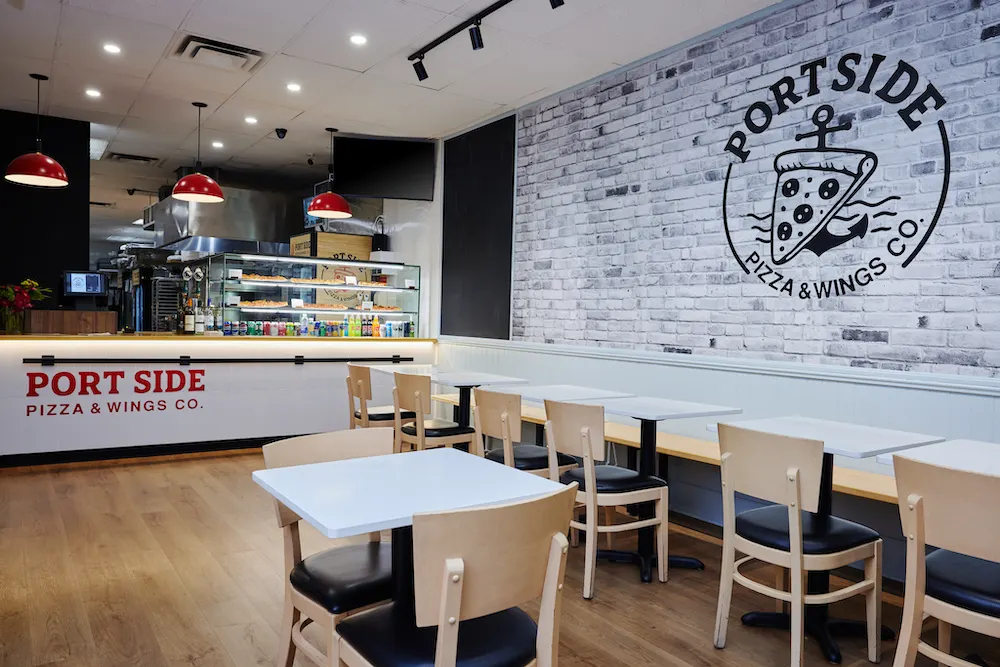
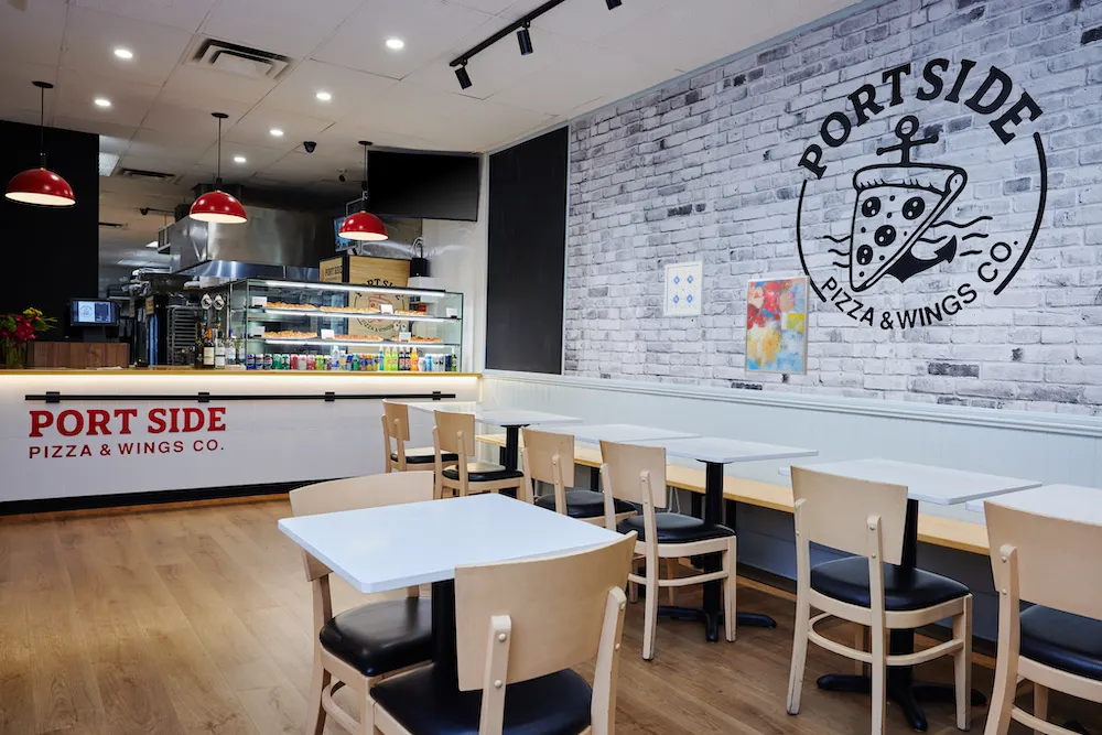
+ wall art [662,260,706,316]
+ wall art [743,274,811,377]
